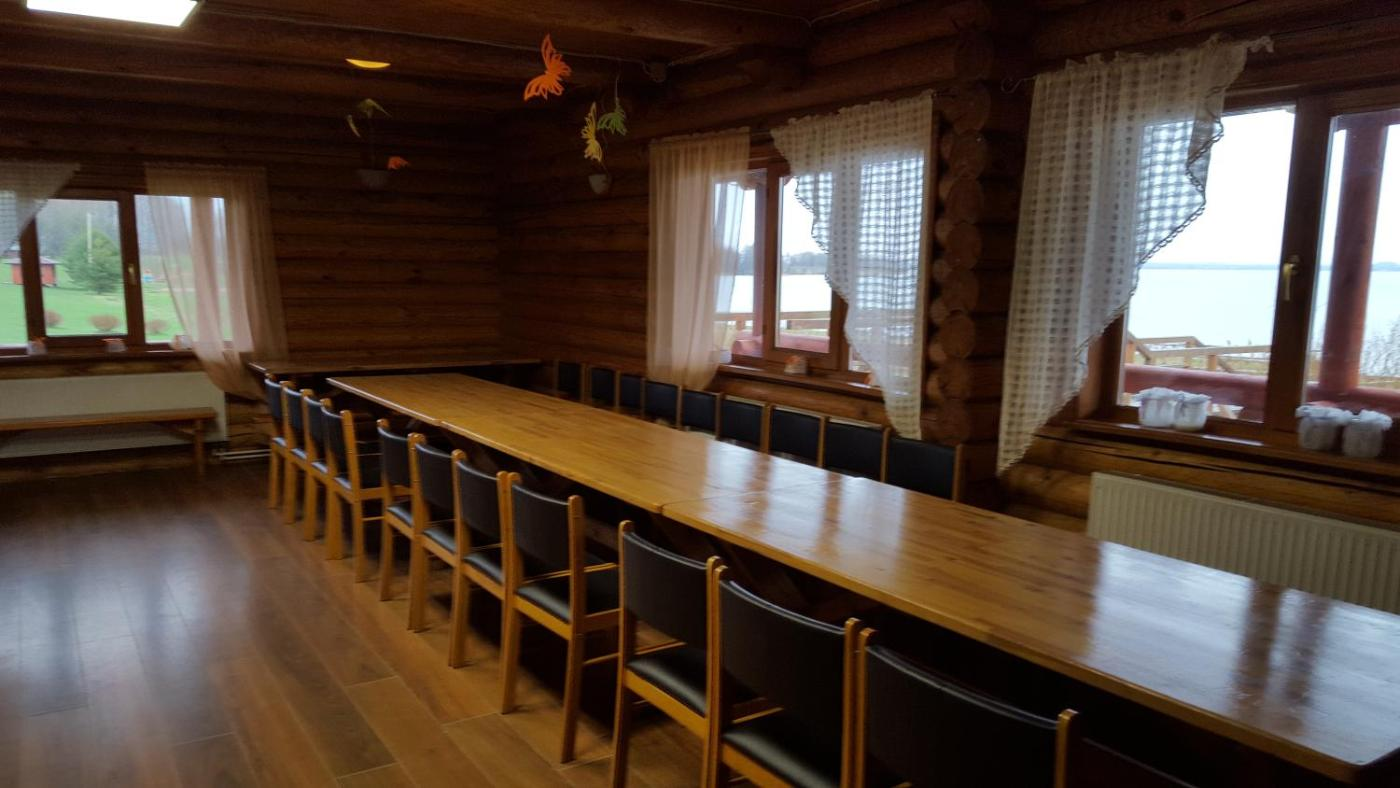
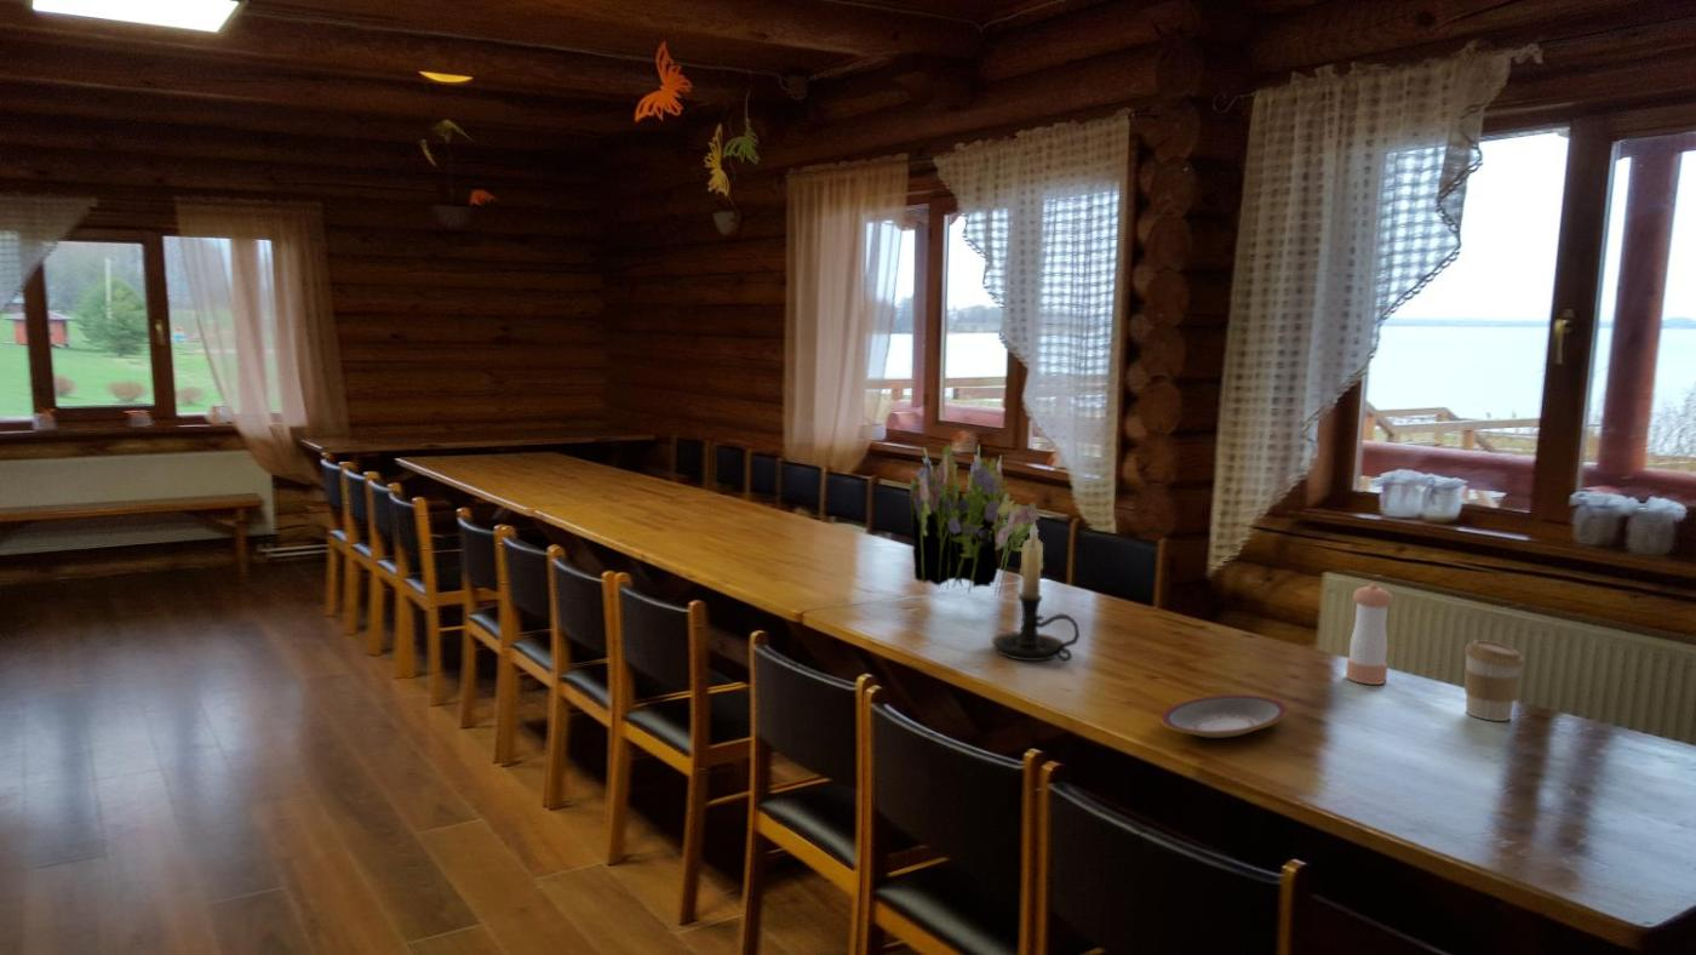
+ coffee cup [1463,639,1525,722]
+ flower bouquet [909,444,1042,599]
+ plate [1159,693,1288,739]
+ candle holder [991,520,1081,662]
+ pepper shaker [1345,583,1393,686]
